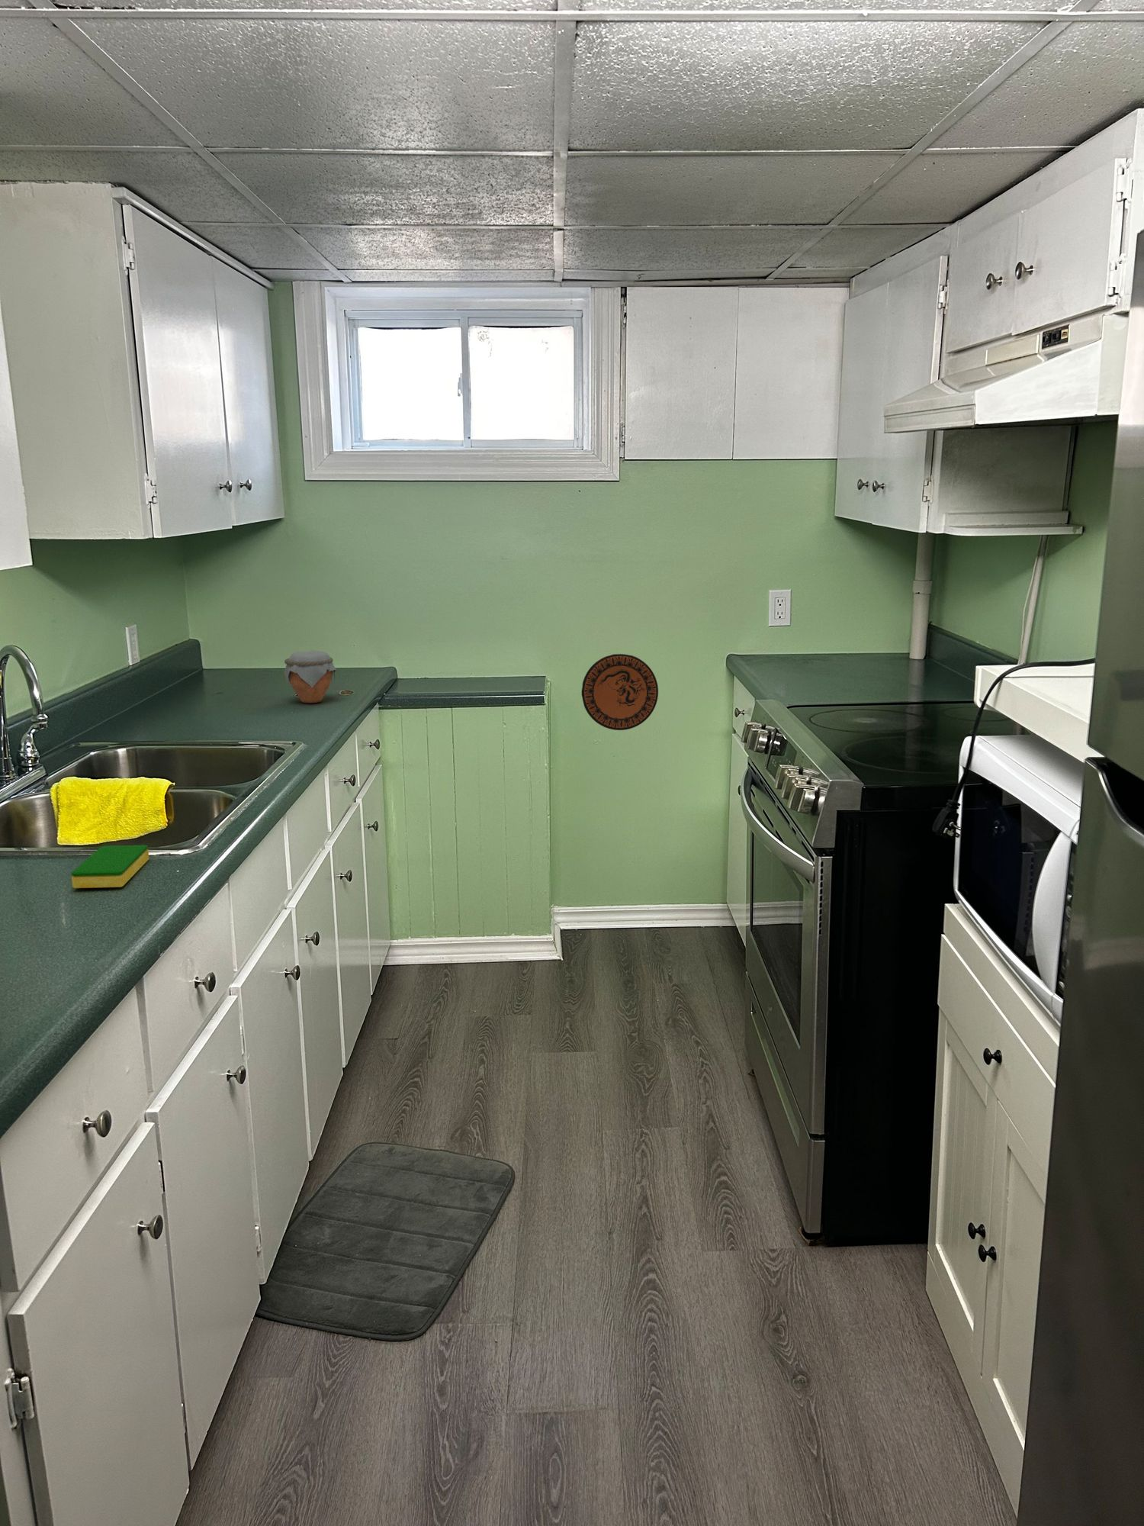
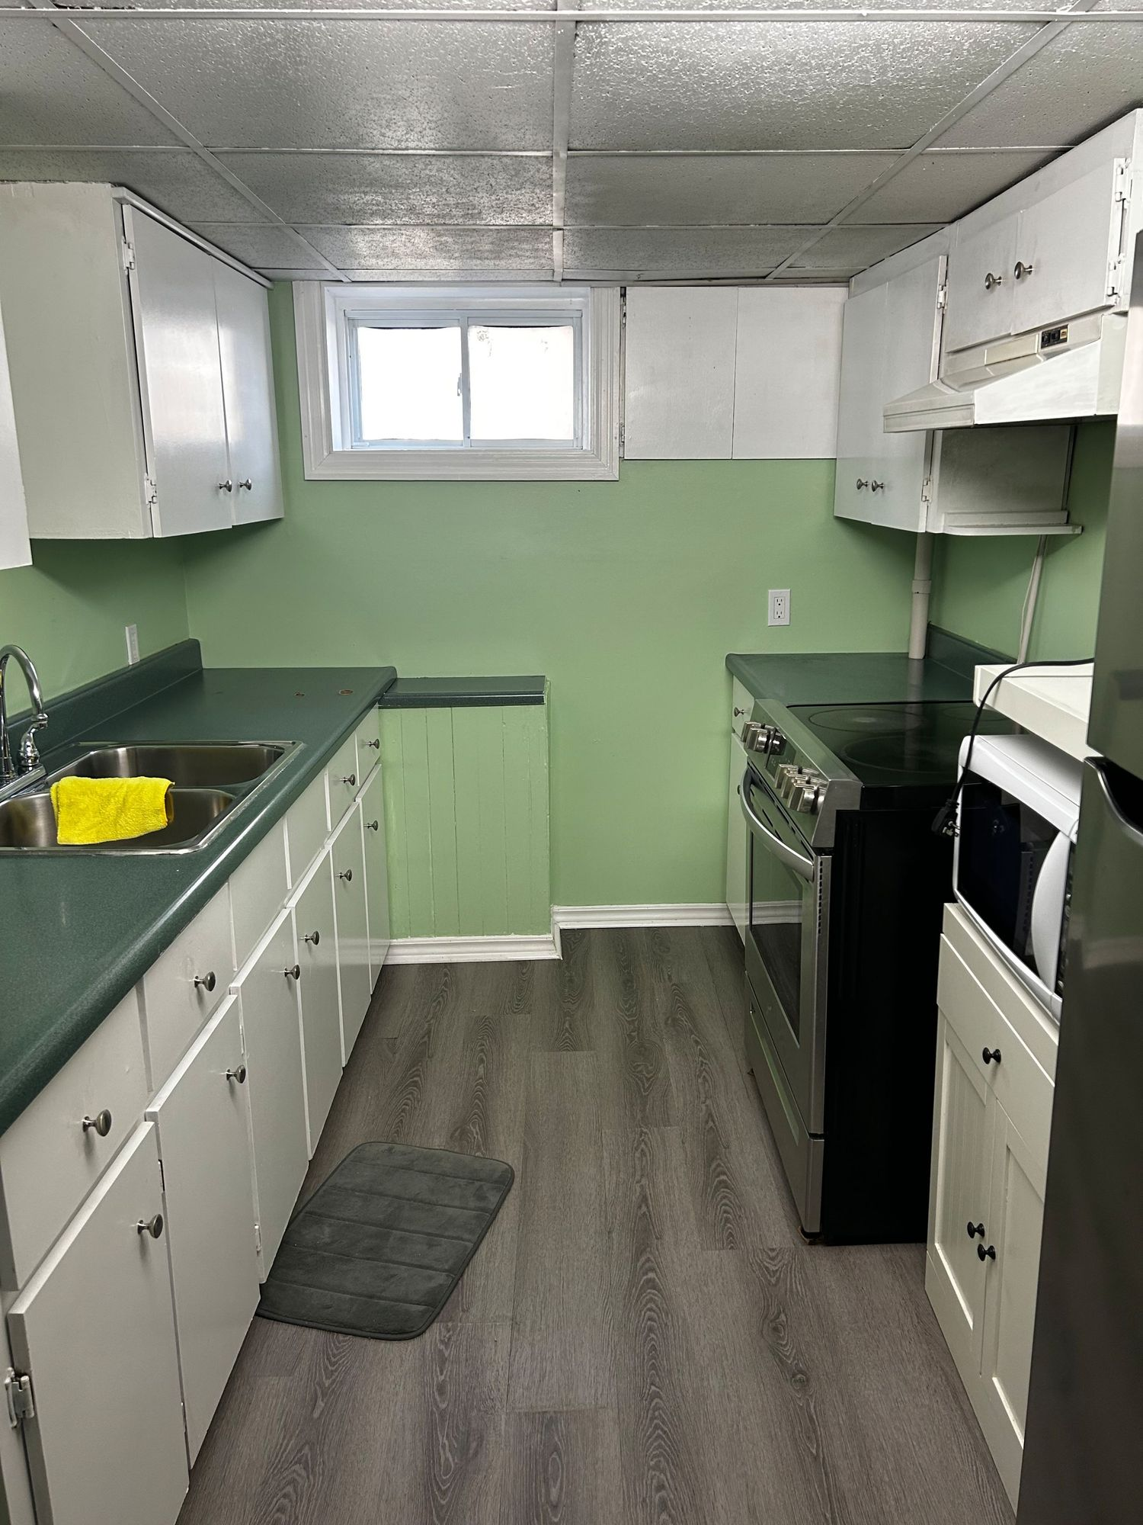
- dish sponge [71,845,149,889]
- jar [284,650,338,703]
- decorative plate [582,654,659,731]
